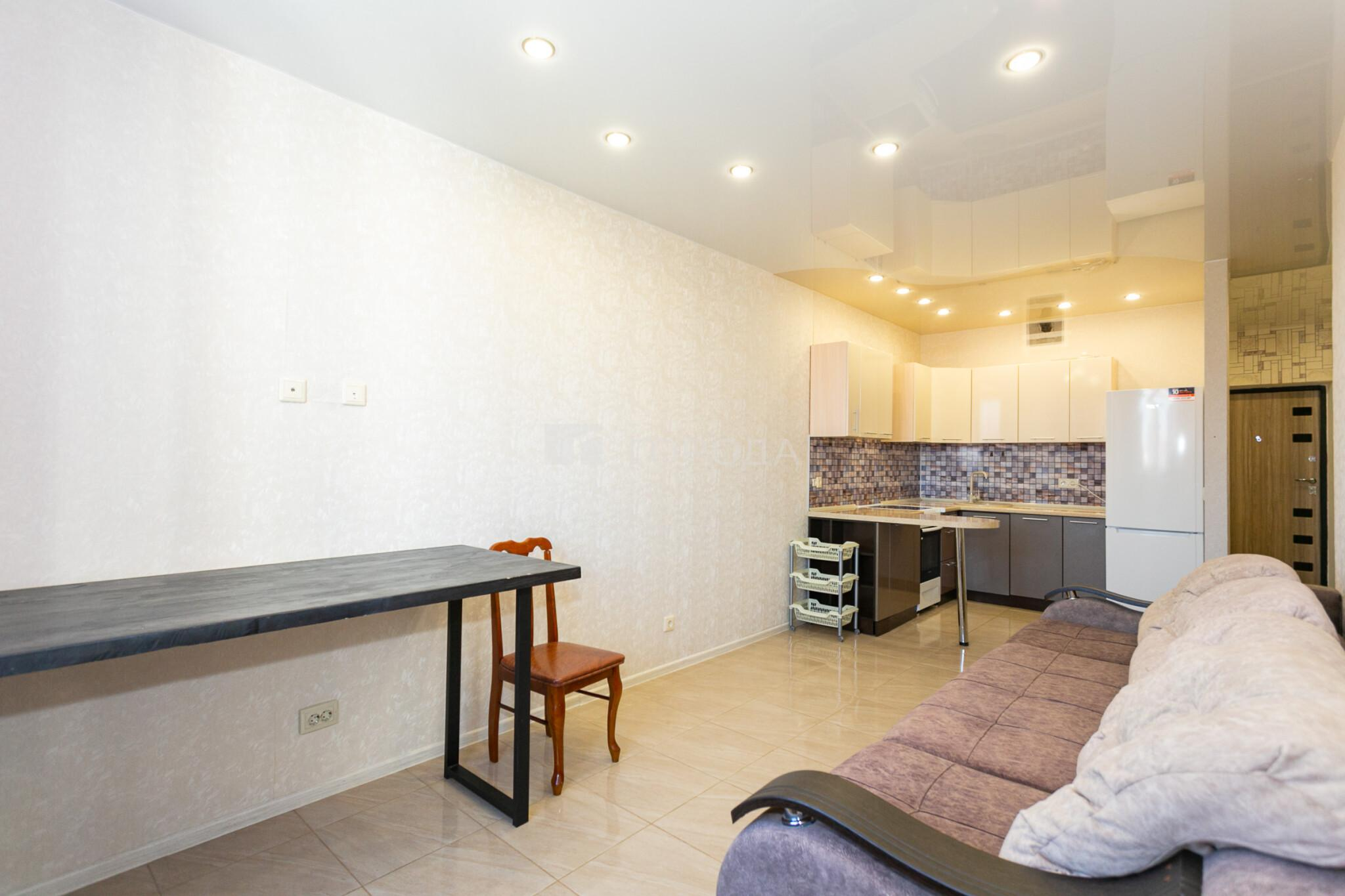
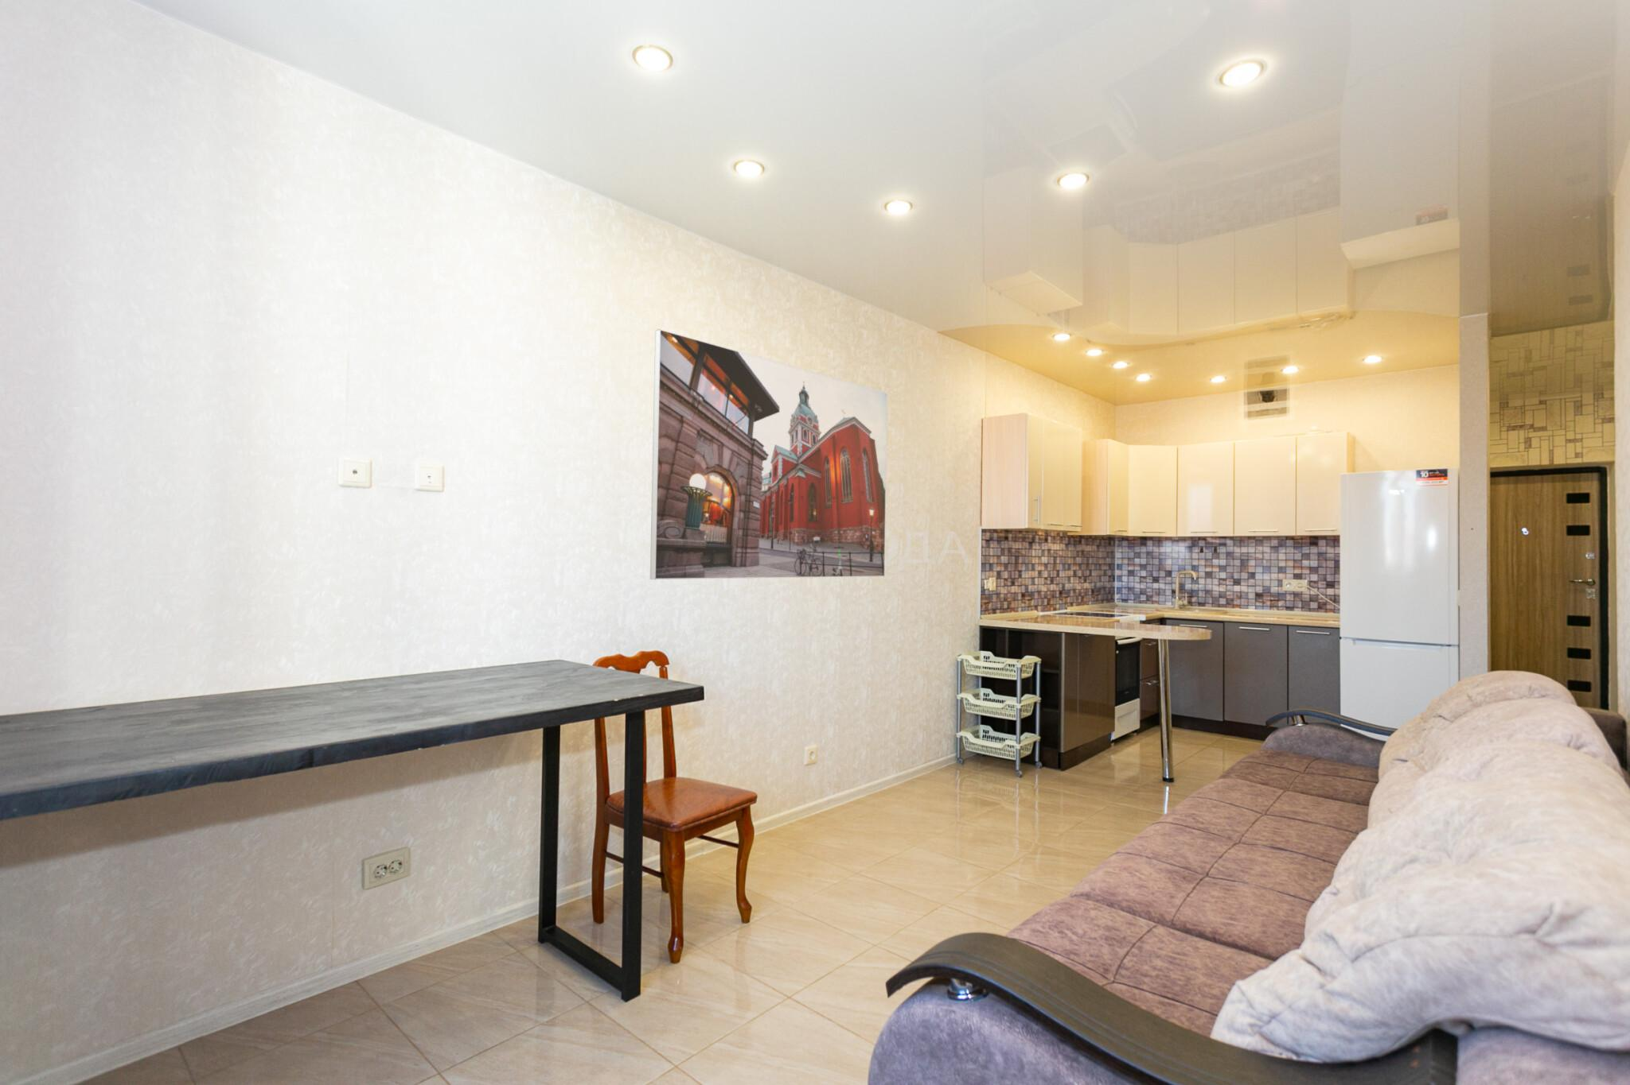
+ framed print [650,328,888,580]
